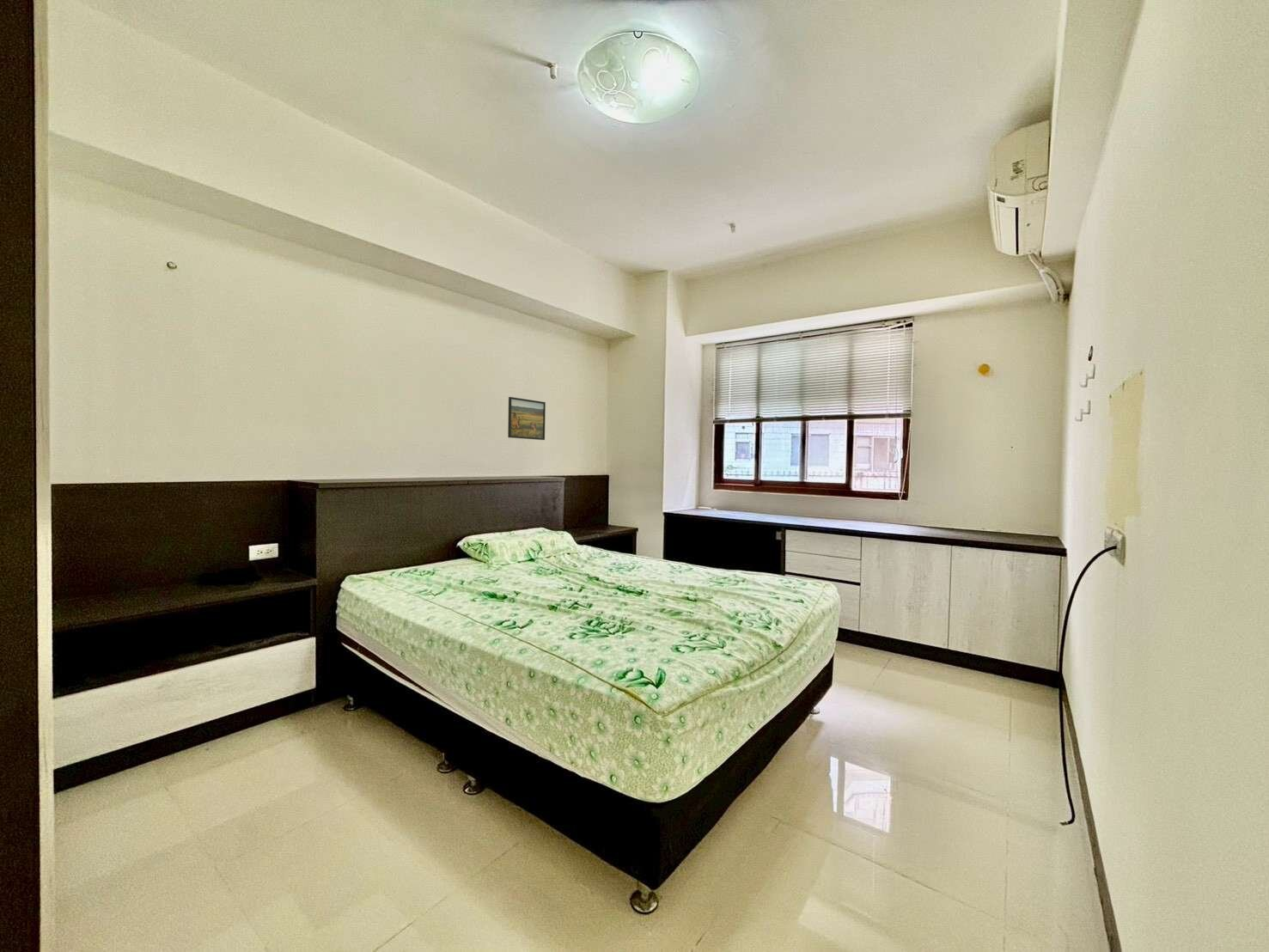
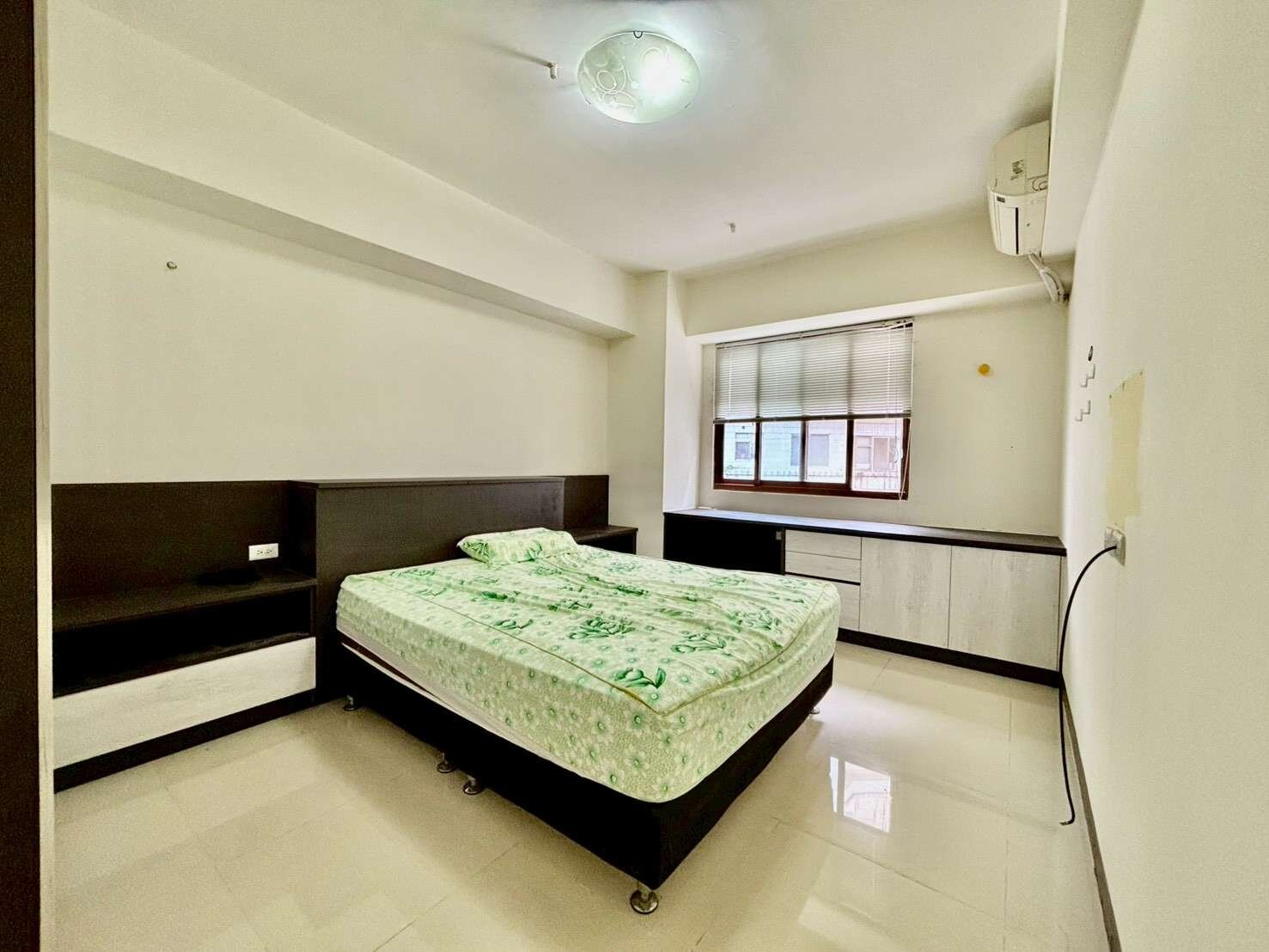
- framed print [507,396,546,441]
